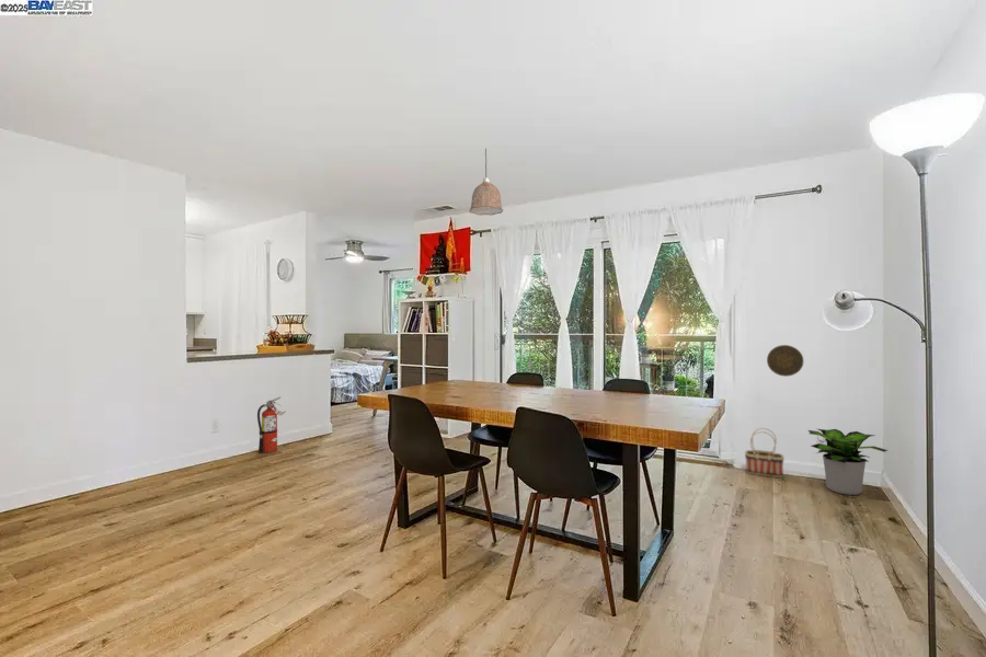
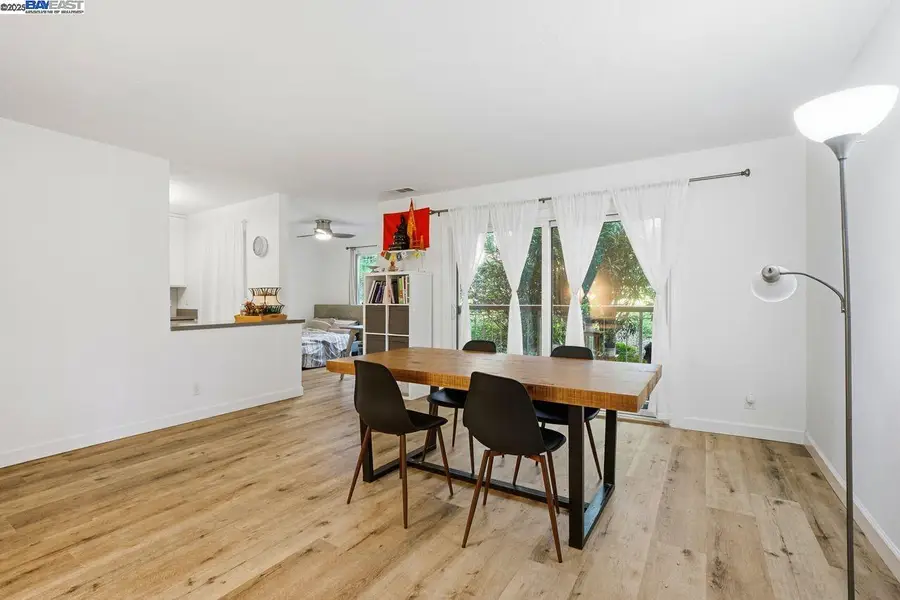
- potted plant [807,428,890,496]
- decorative plate [766,344,804,378]
- fire extinguisher [256,395,287,453]
- pendant lamp [469,147,504,216]
- basket [744,427,786,479]
